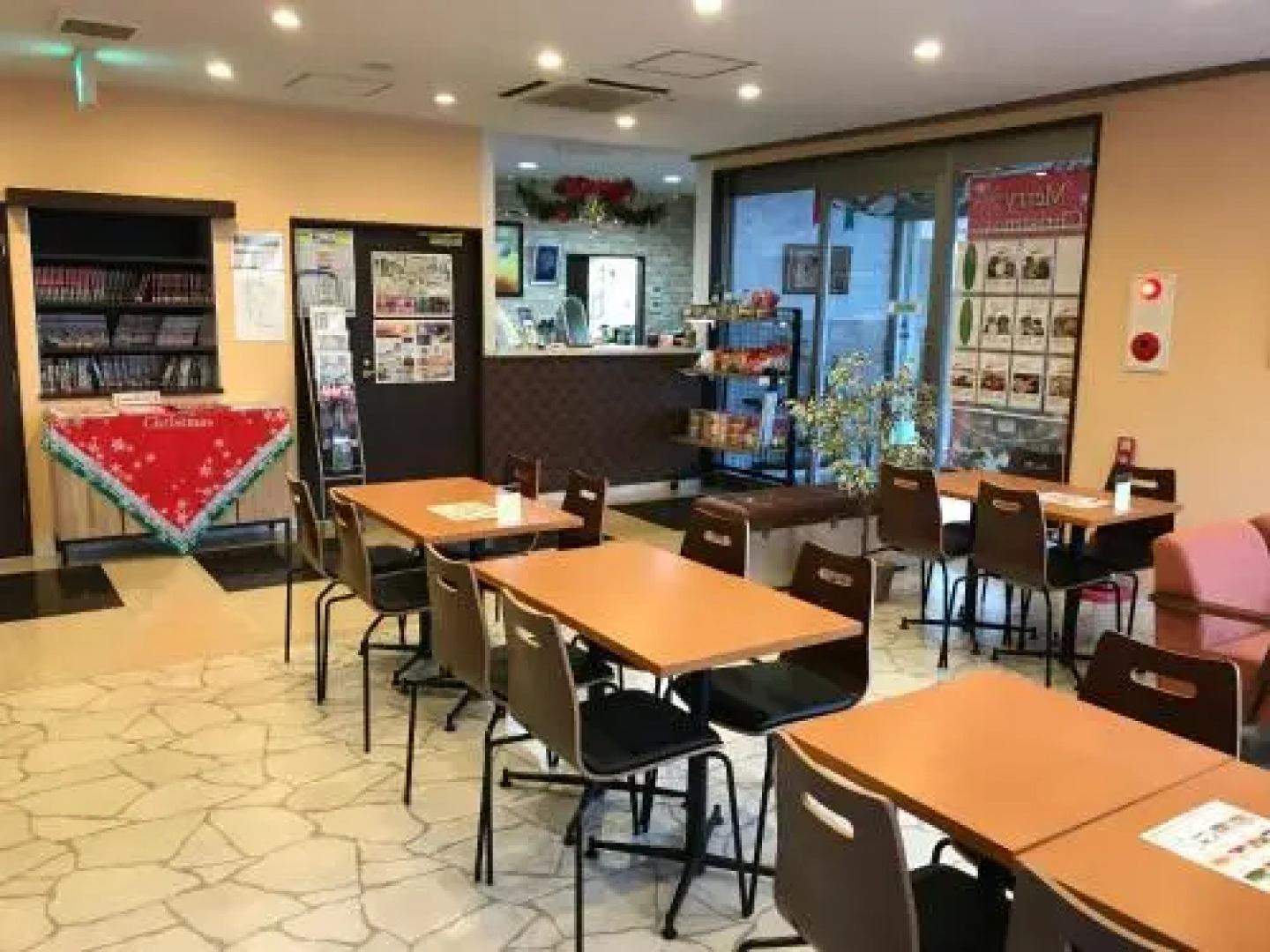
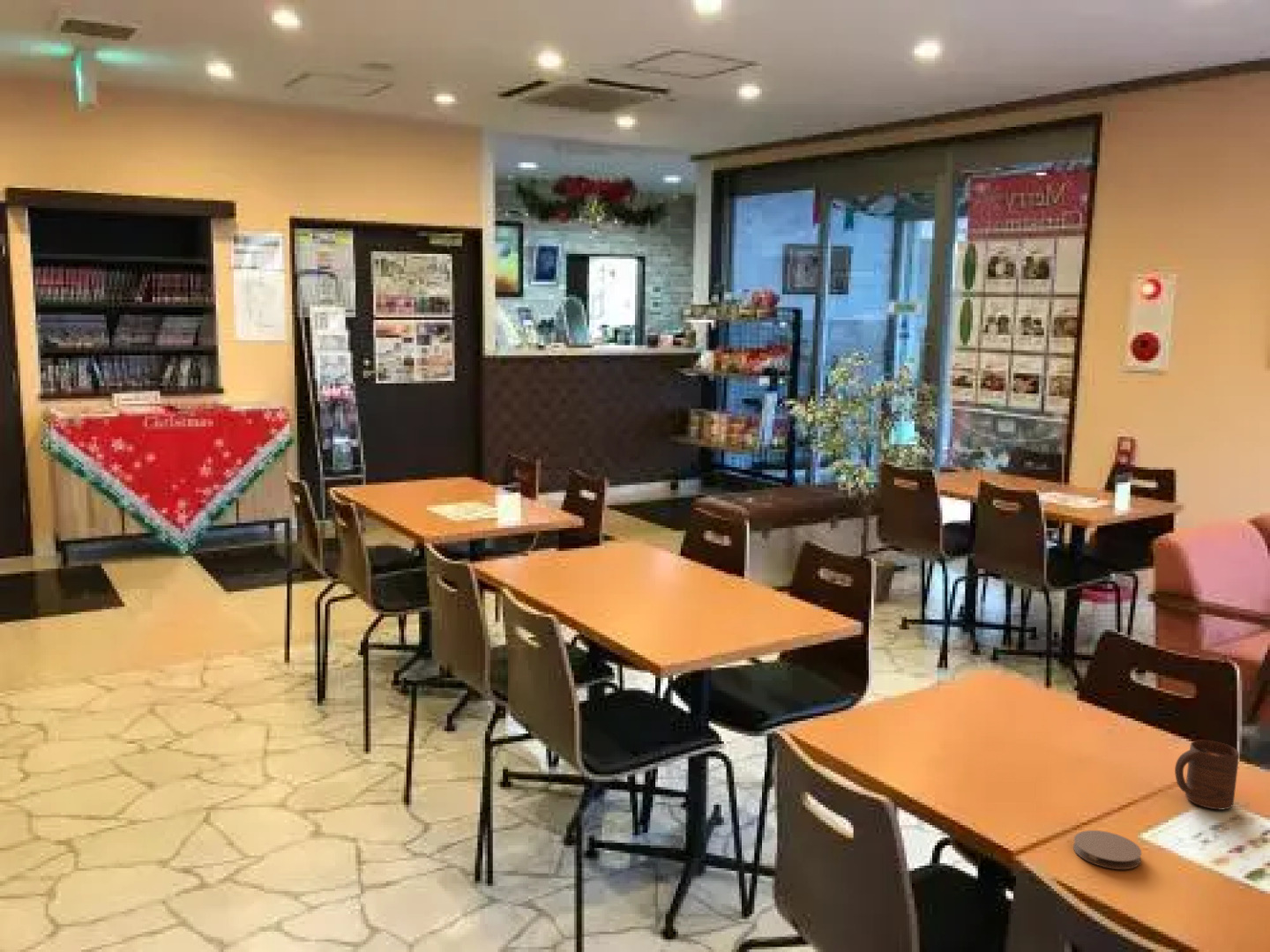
+ coaster [1072,829,1142,870]
+ cup [1174,740,1240,811]
